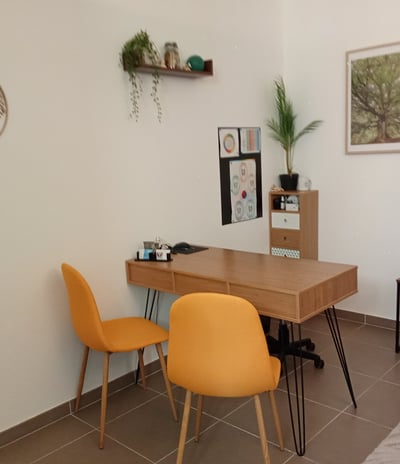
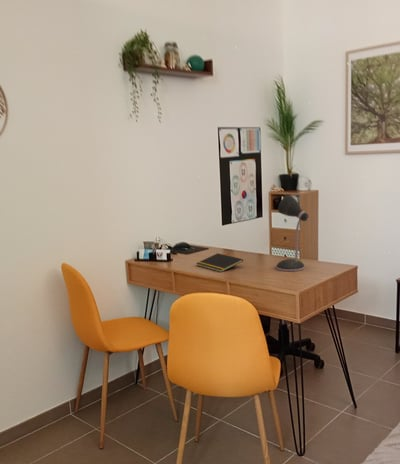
+ desk lamp [275,194,310,272]
+ notepad [195,252,244,273]
